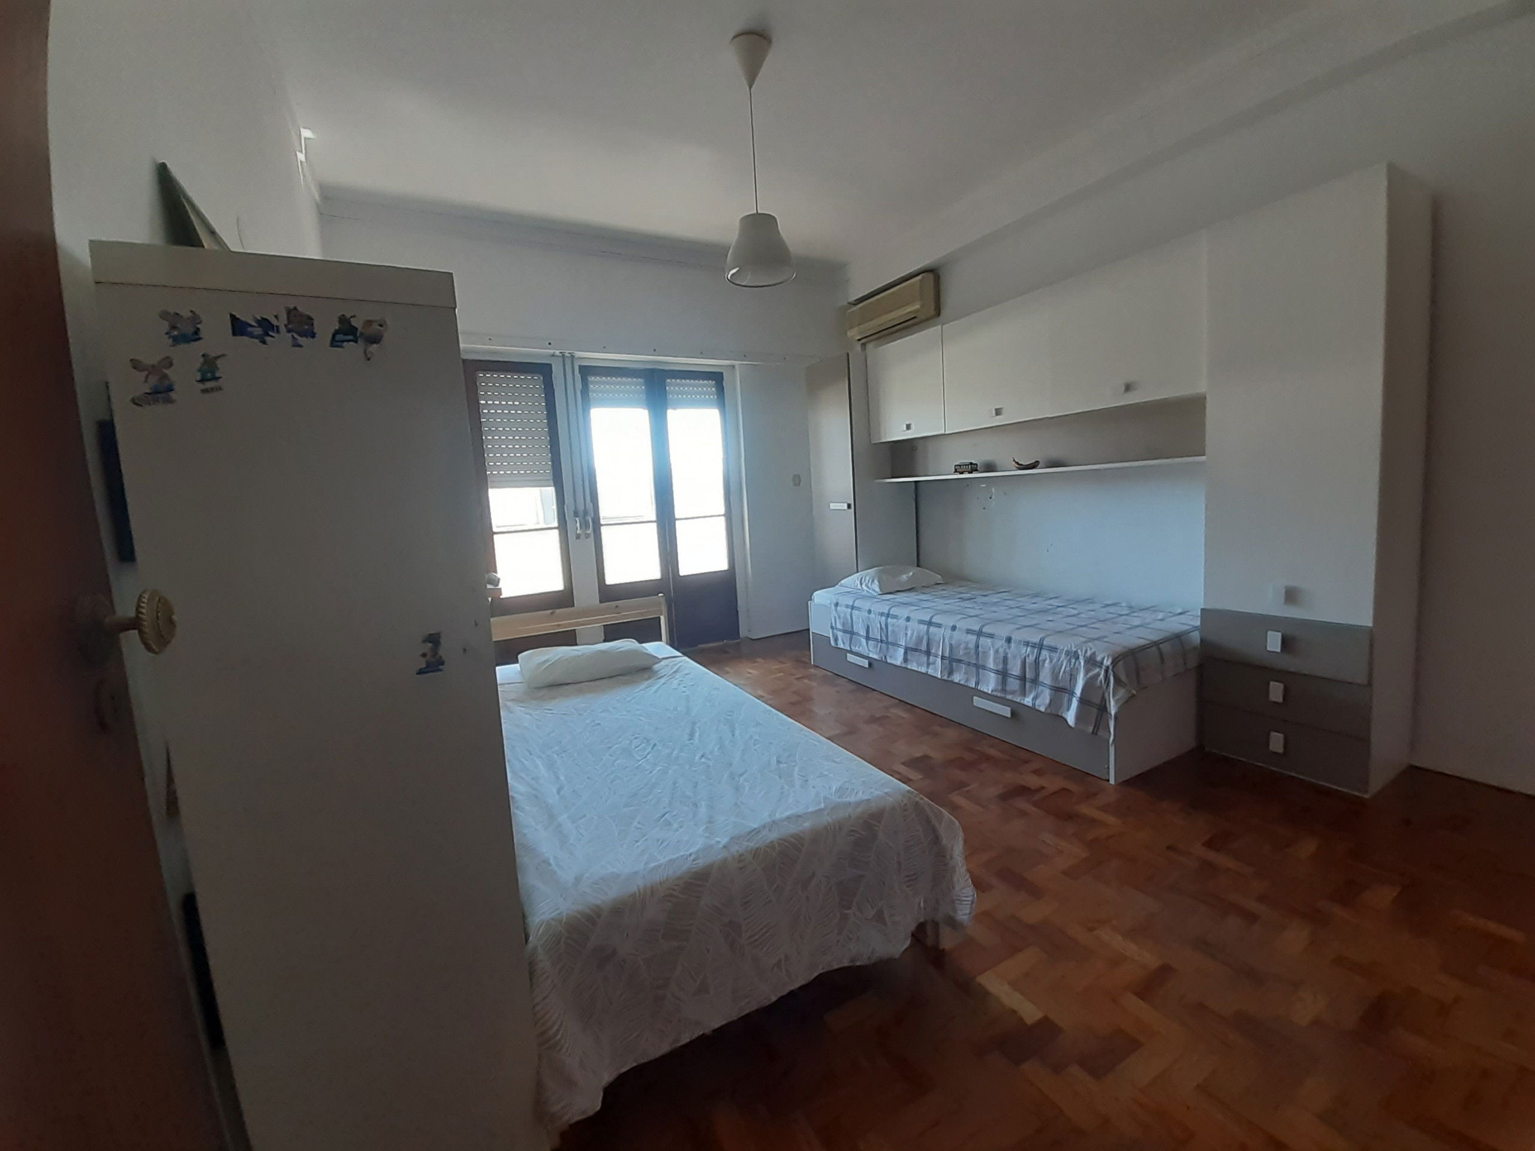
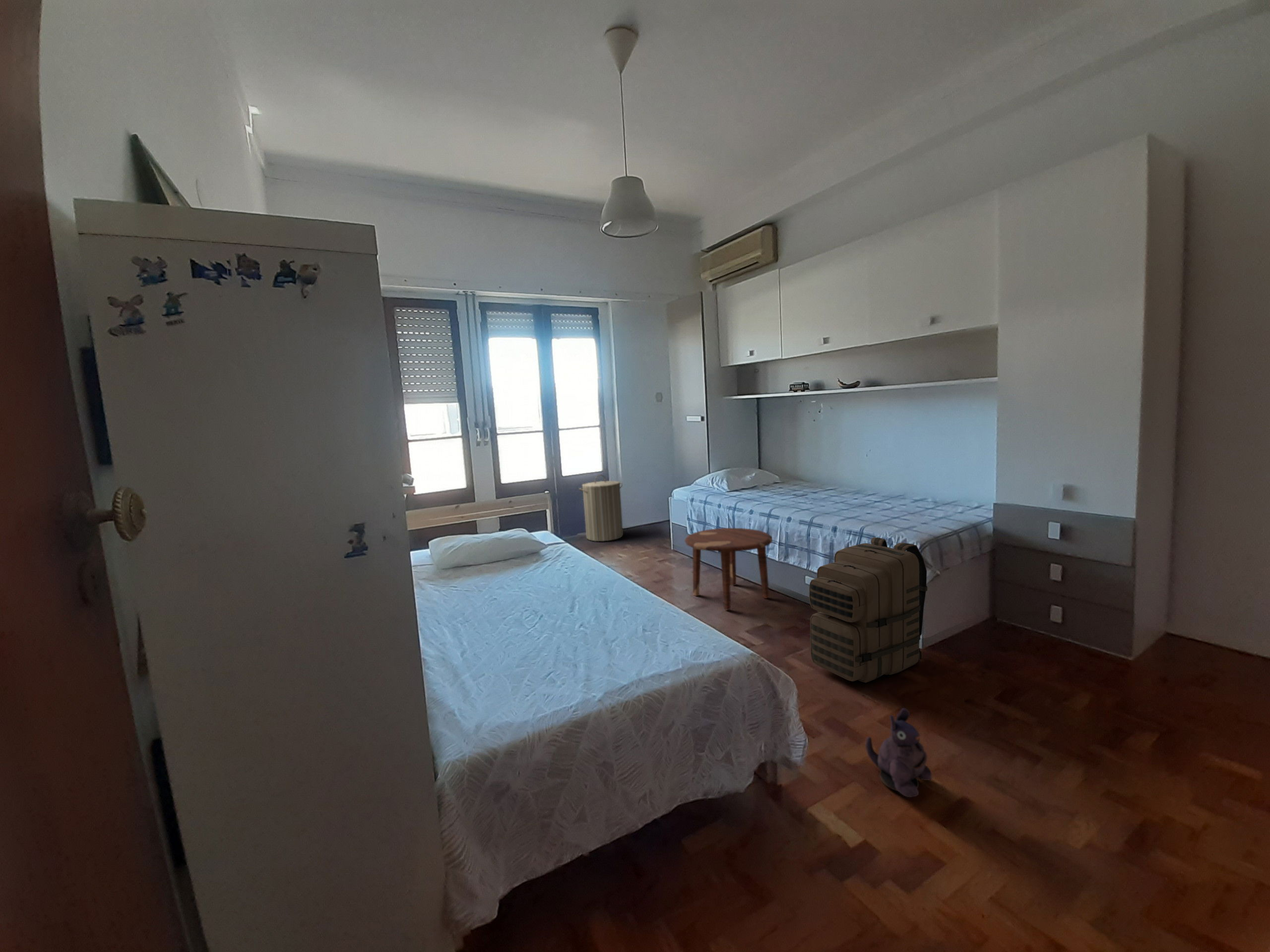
+ backpack [809,537,928,683]
+ side table [684,528,773,610]
+ laundry hamper [578,474,624,542]
+ plush toy [865,708,933,798]
